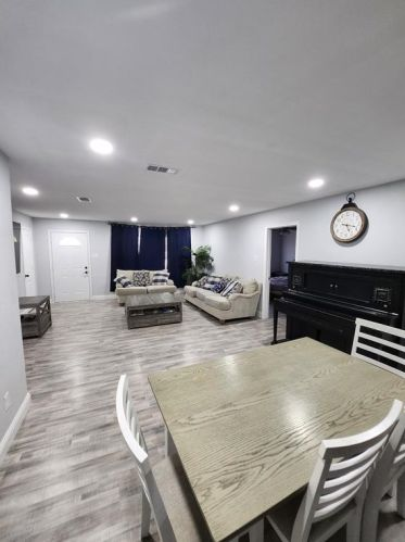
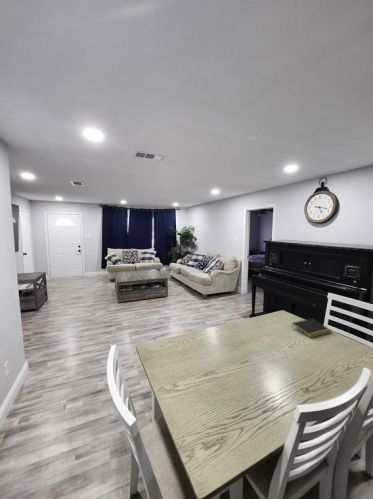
+ notepad [291,317,333,338]
